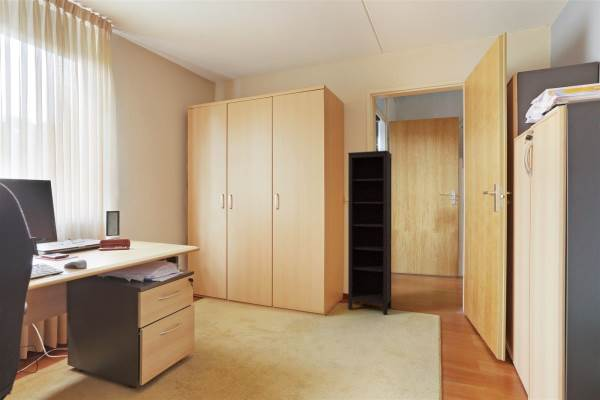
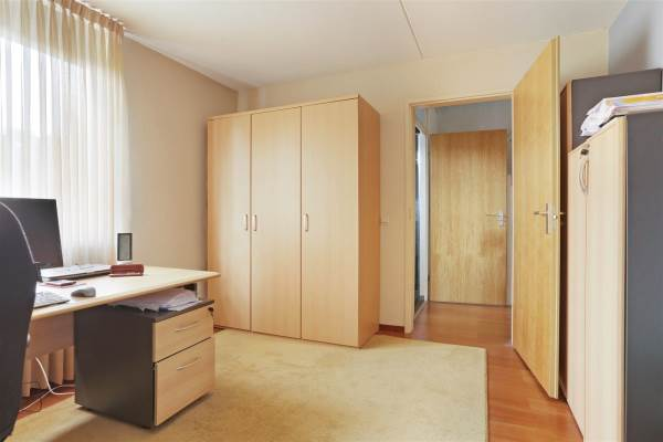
- bookcase [347,150,393,316]
